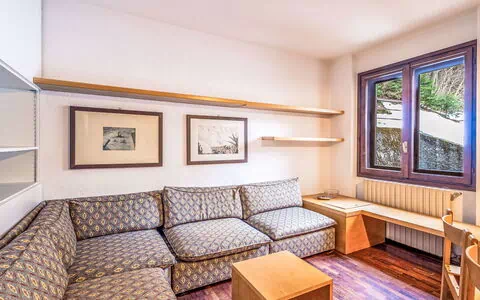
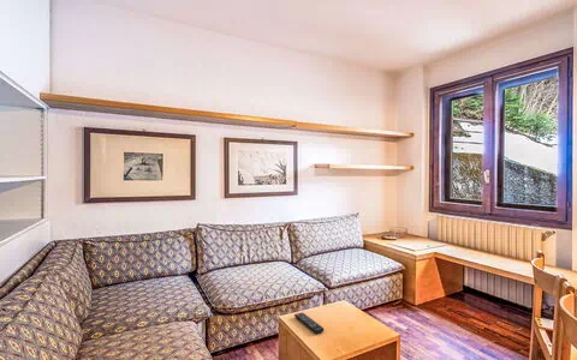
+ remote control [293,312,325,335]
